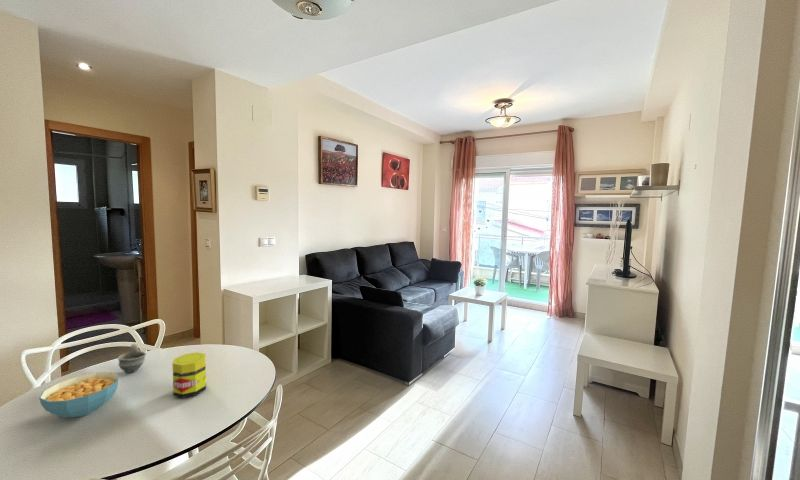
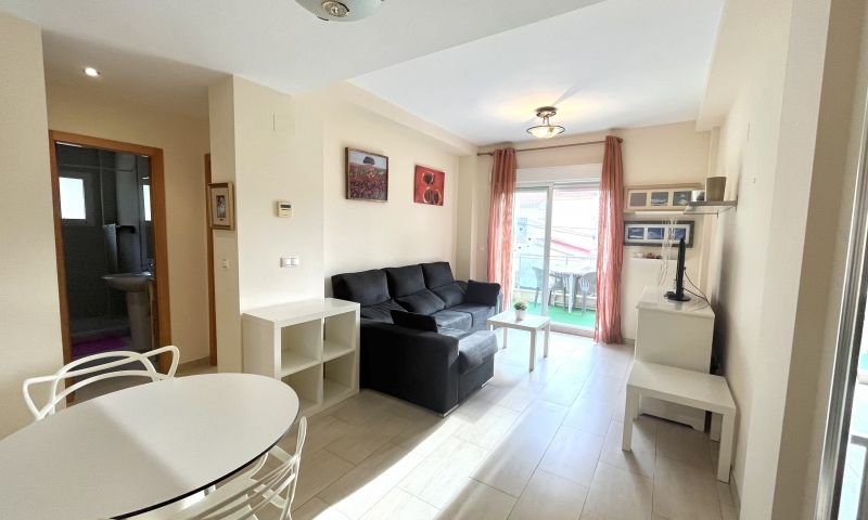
- cereal bowl [38,371,120,419]
- cup [117,343,147,374]
- jar [171,351,207,399]
